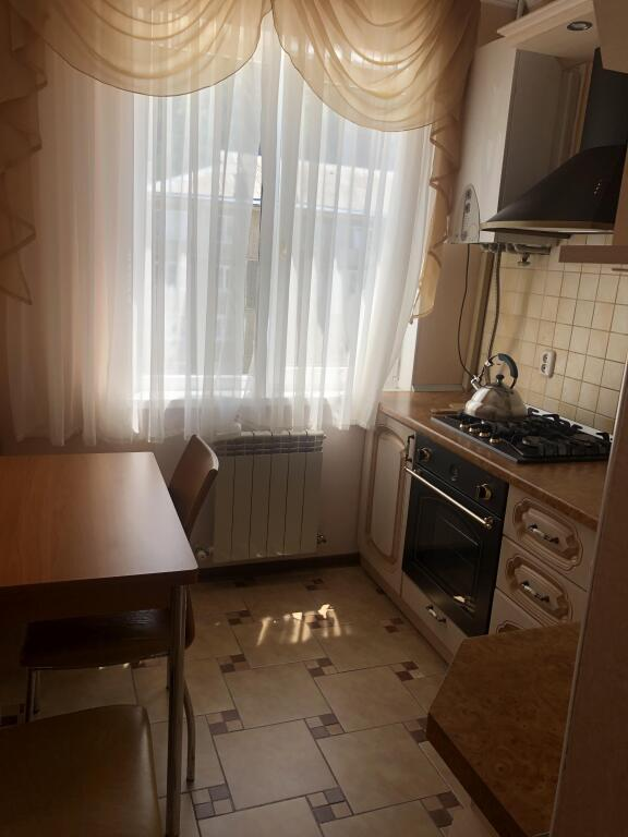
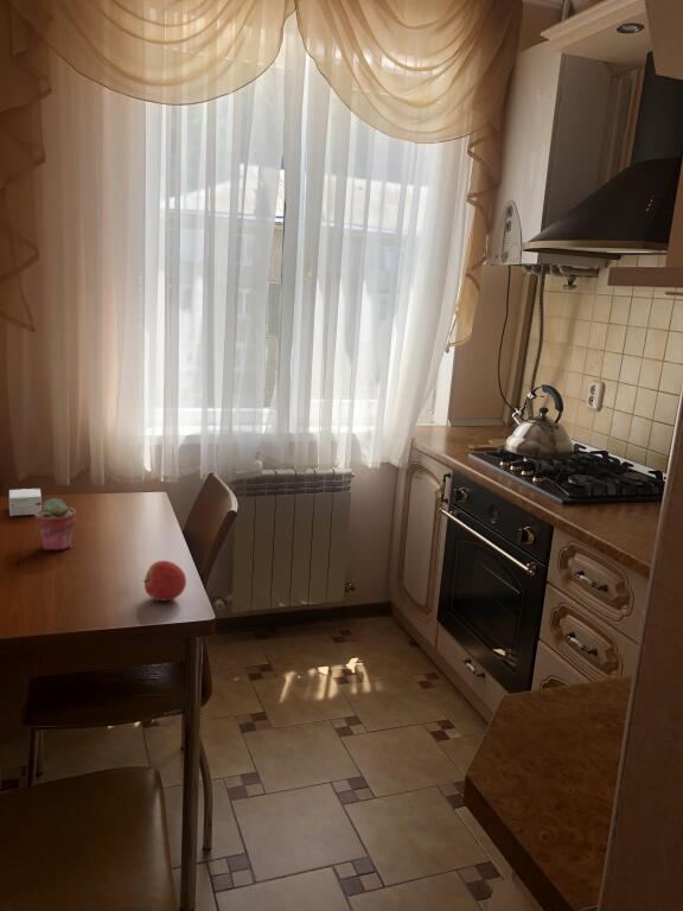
+ potted succulent [33,497,78,552]
+ small box [8,488,43,517]
+ apple [142,560,187,603]
